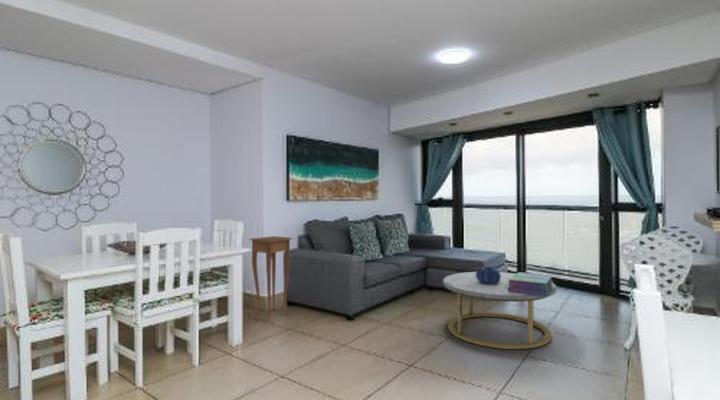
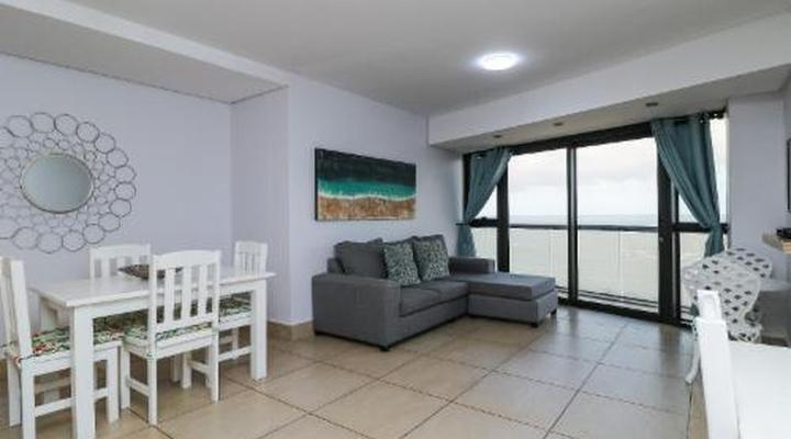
- coffee table [442,271,558,350]
- stack of books [508,271,554,298]
- decorative bowl [476,266,501,285]
- side table [249,235,293,321]
